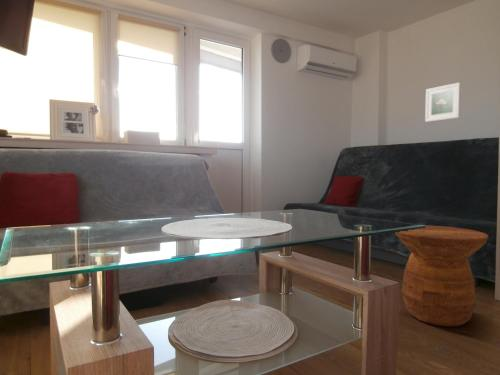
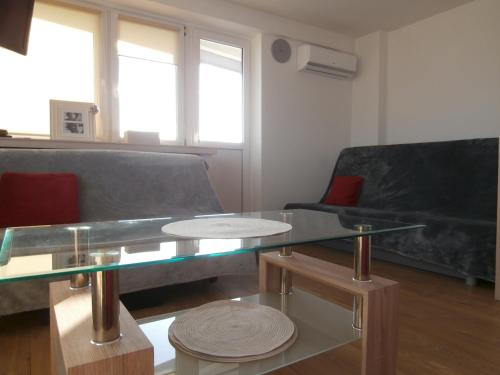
- side table [395,225,489,328]
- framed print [424,81,462,123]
